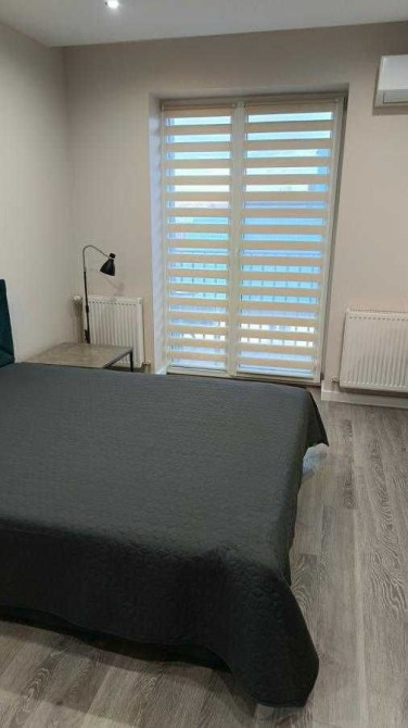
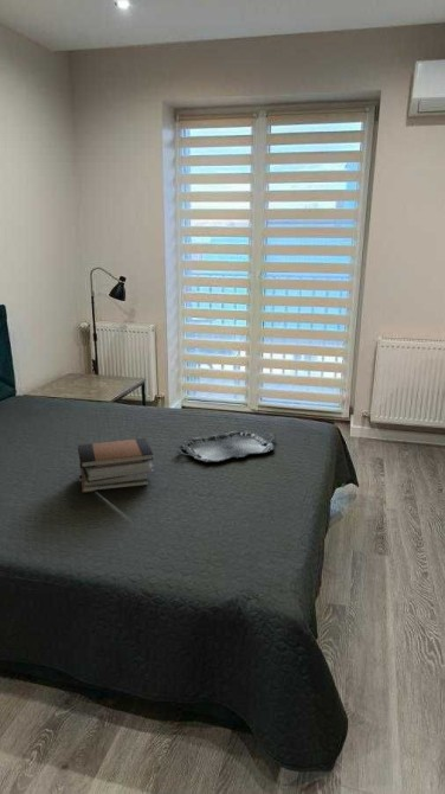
+ book stack [77,437,155,494]
+ serving tray [175,429,277,463]
